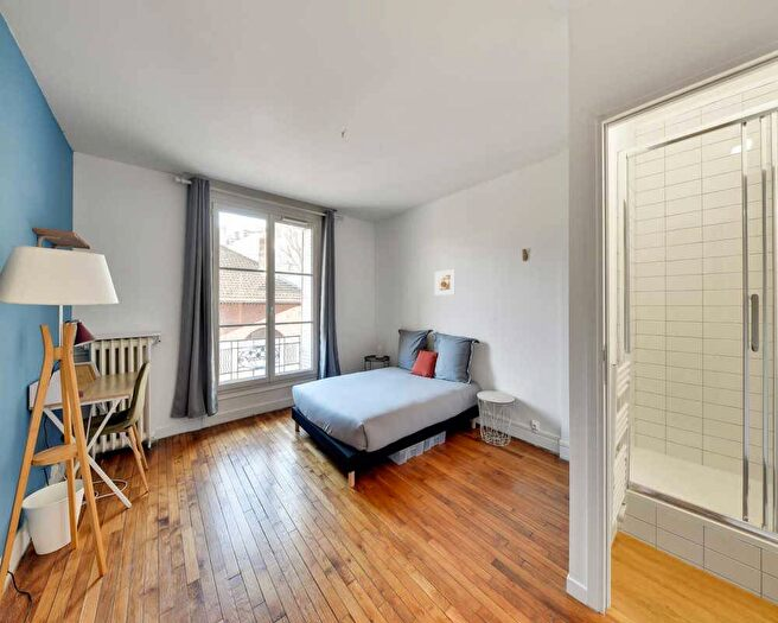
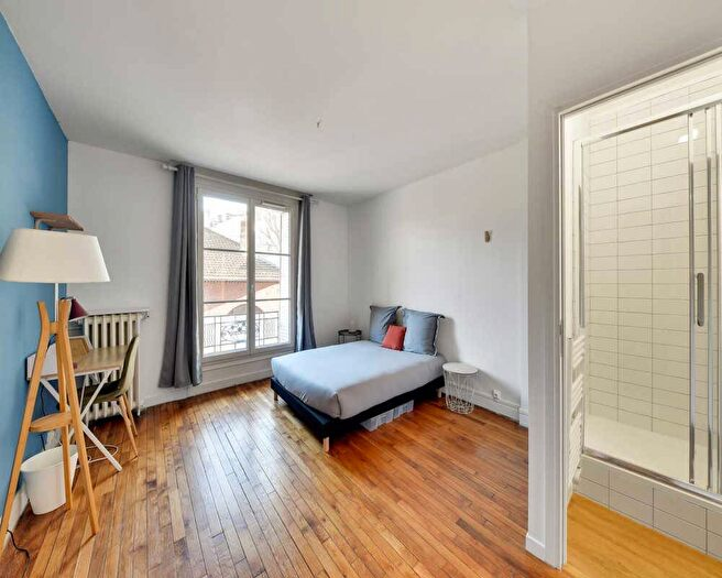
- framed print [434,268,457,297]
